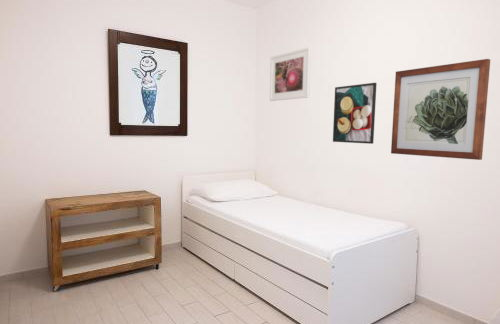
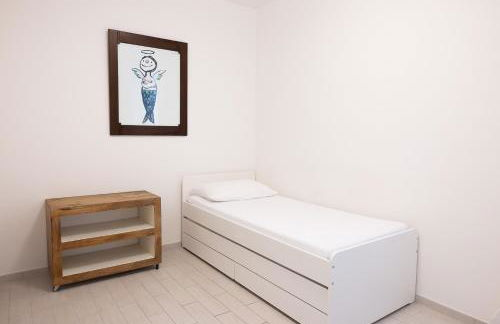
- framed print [332,82,378,145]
- wall art [390,58,491,161]
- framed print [269,46,312,102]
